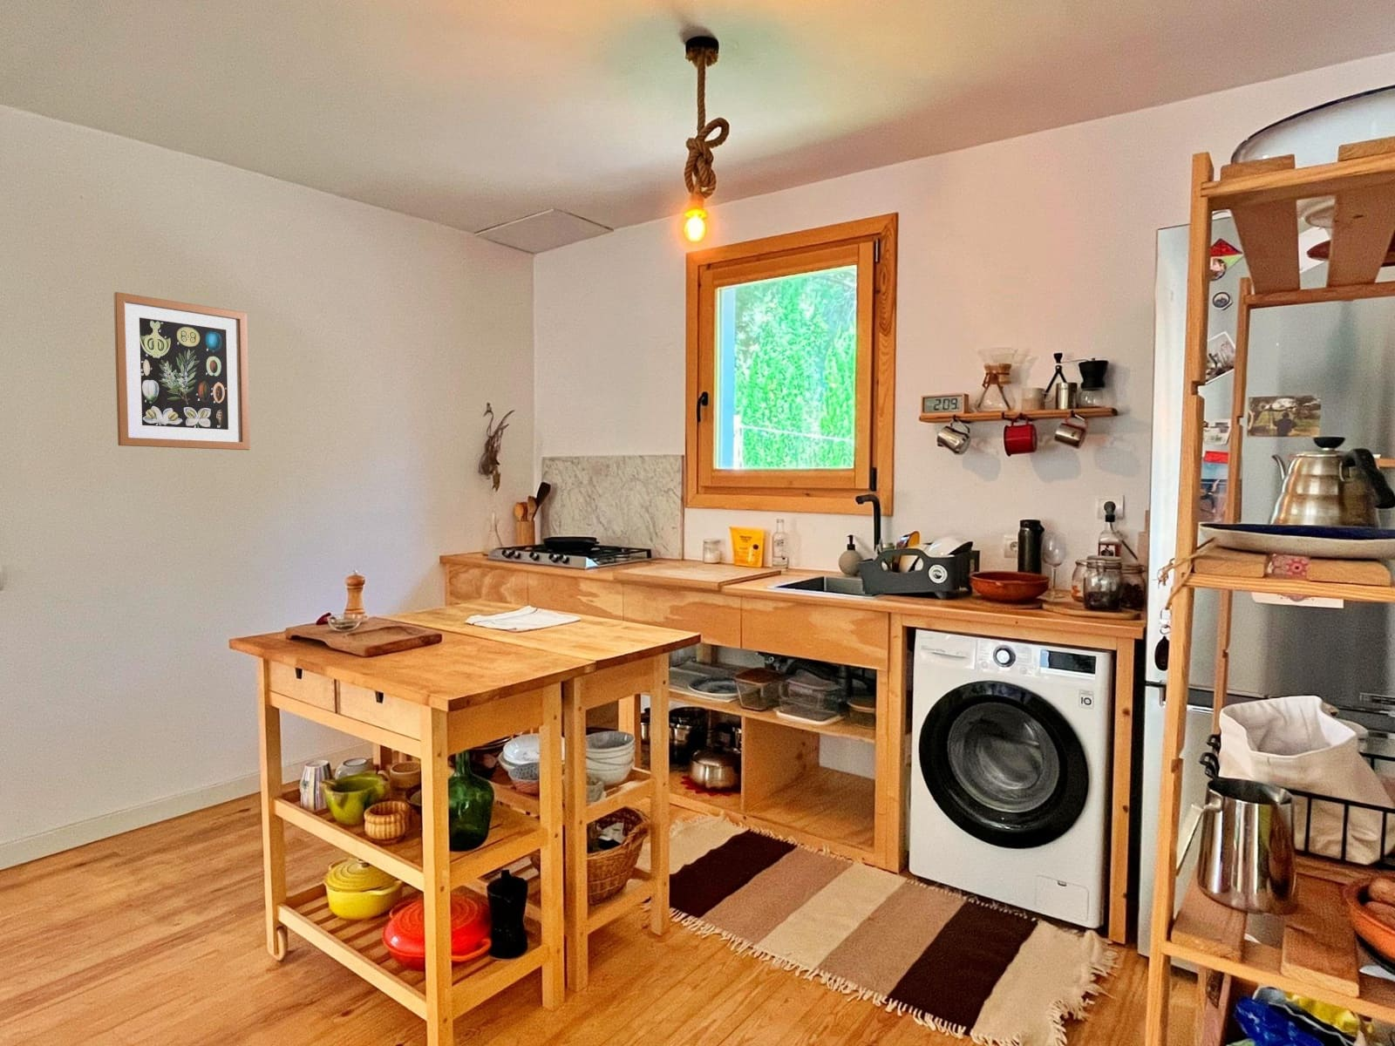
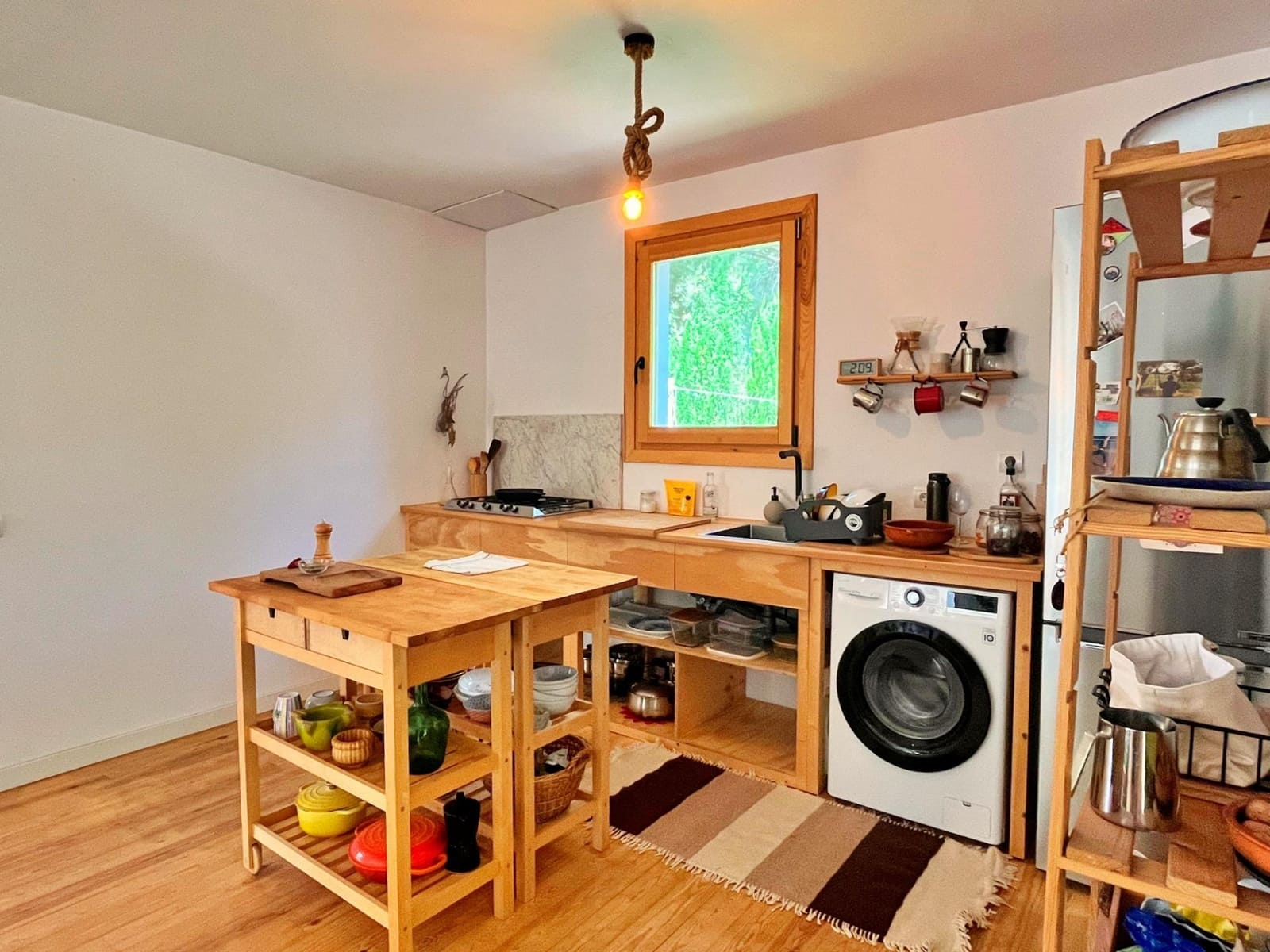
- wall art [112,291,250,450]
